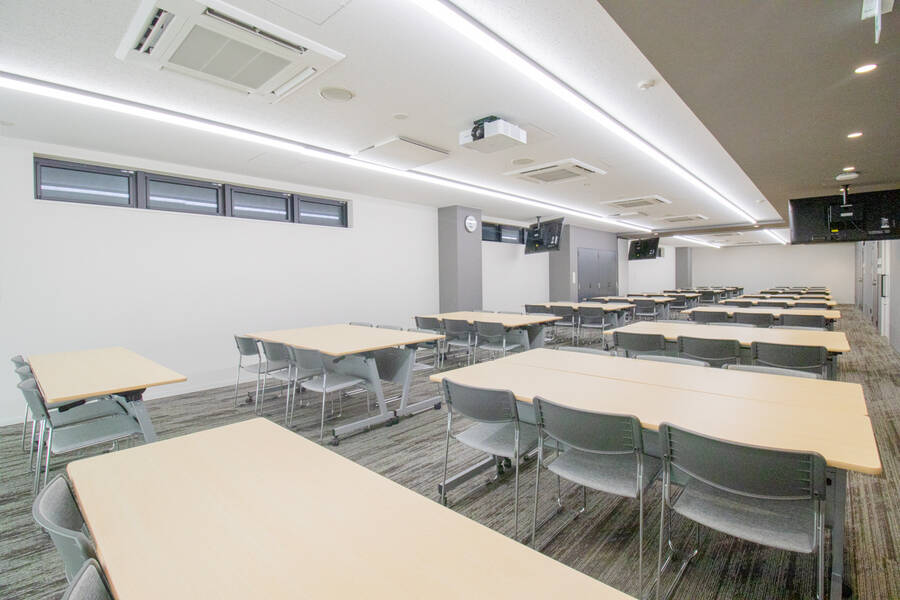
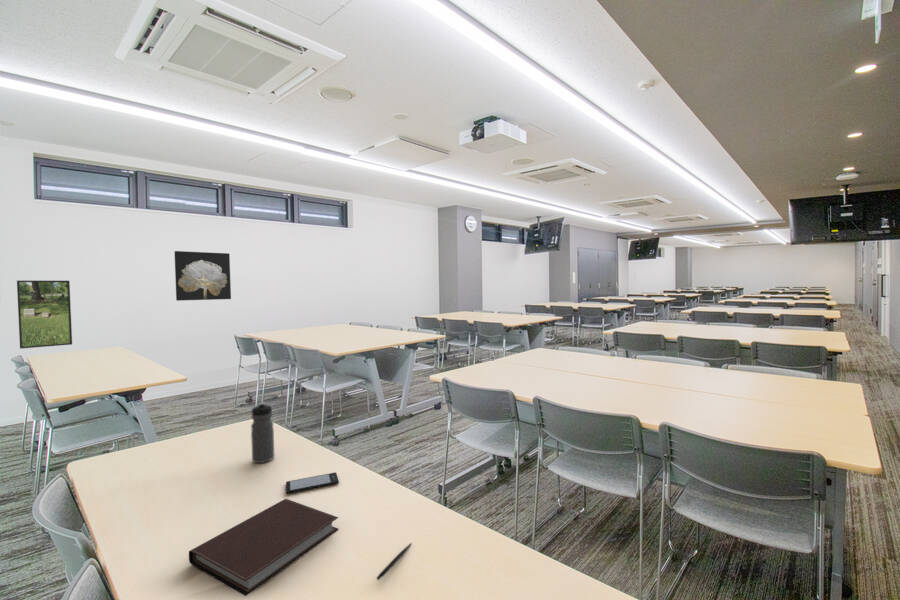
+ smartphone [285,471,340,494]
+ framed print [16,280,73,350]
+ wall art [174,250,232,302]
+ water bottle [250,401,275,464]
+ pen [376,542,413,581]
+ notebook [188,498,339,597]
